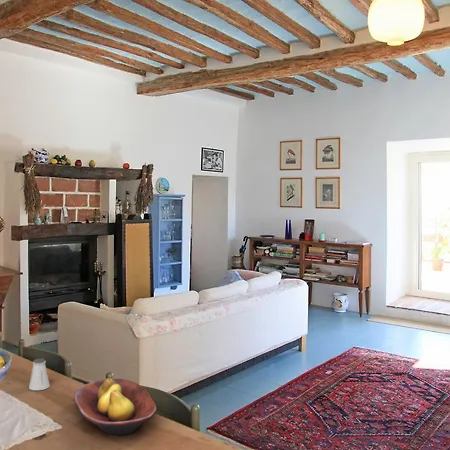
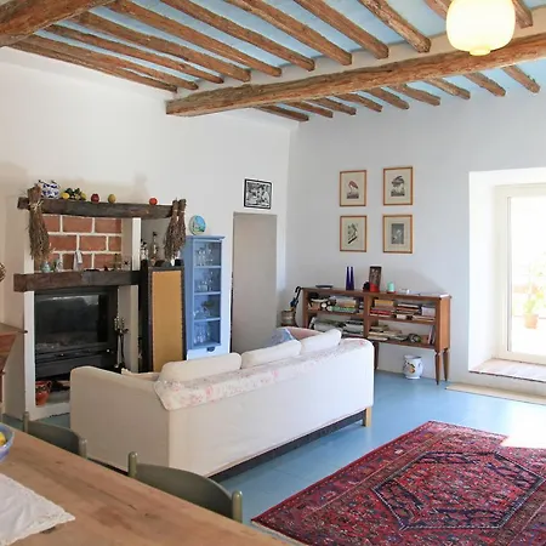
- saltshaker [28,358,51,391]
- fruit bowl [73,377,158,436]
